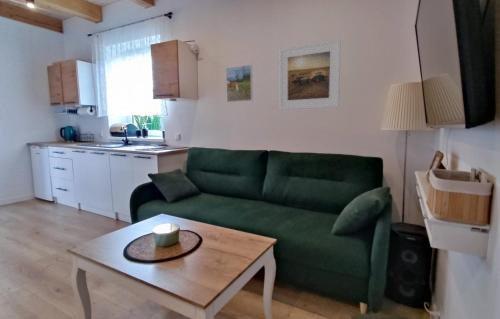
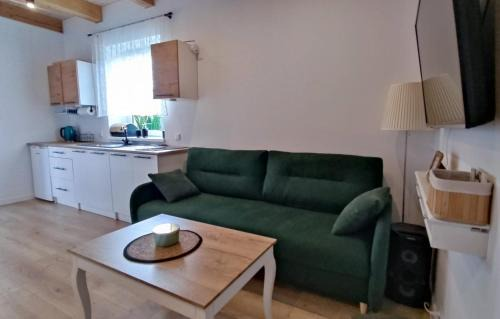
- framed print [278,38,342,111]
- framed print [225,64,254,103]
